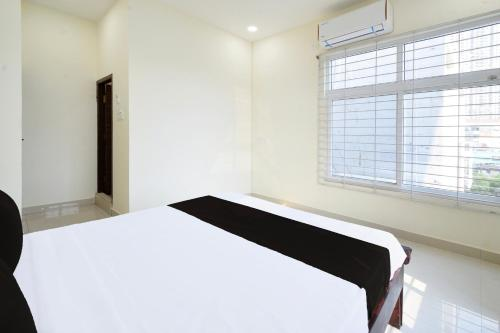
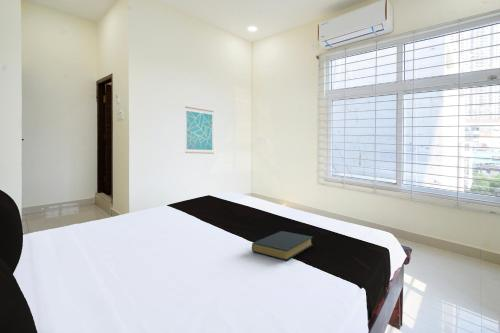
+ hardback book [251,230,313,261]
+ wall art [184,106,215,155]
